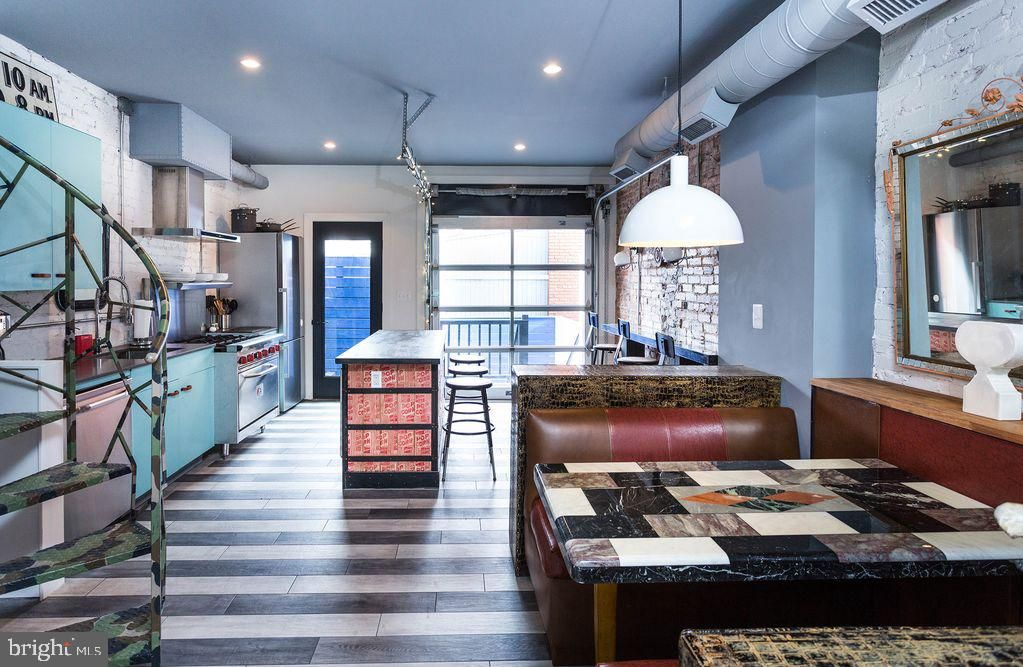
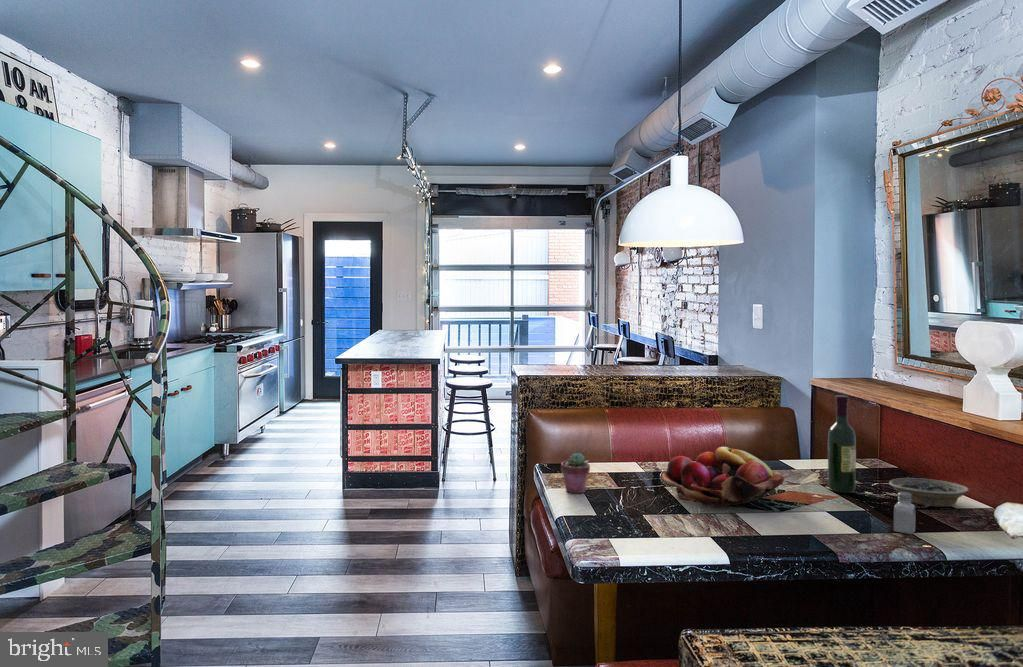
+ bowl [888,477,969,508]
+ potted succulent [560,452,591,494]
+ fruit basket [661,446,786,507]
+ saltshaker [893,492,916,535]
+ wine bottle [827,395,857,494]
